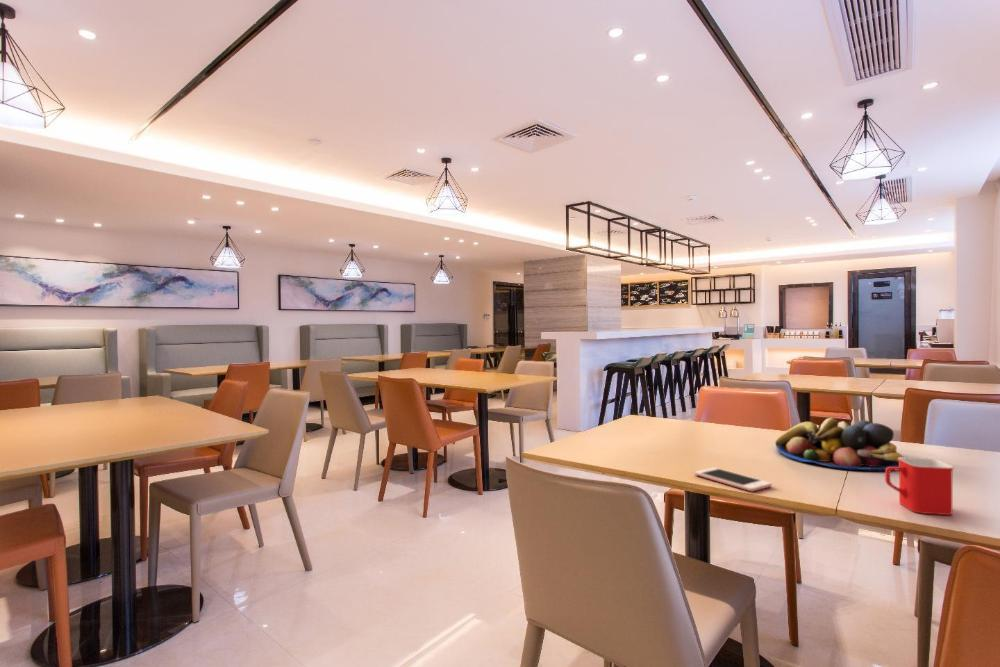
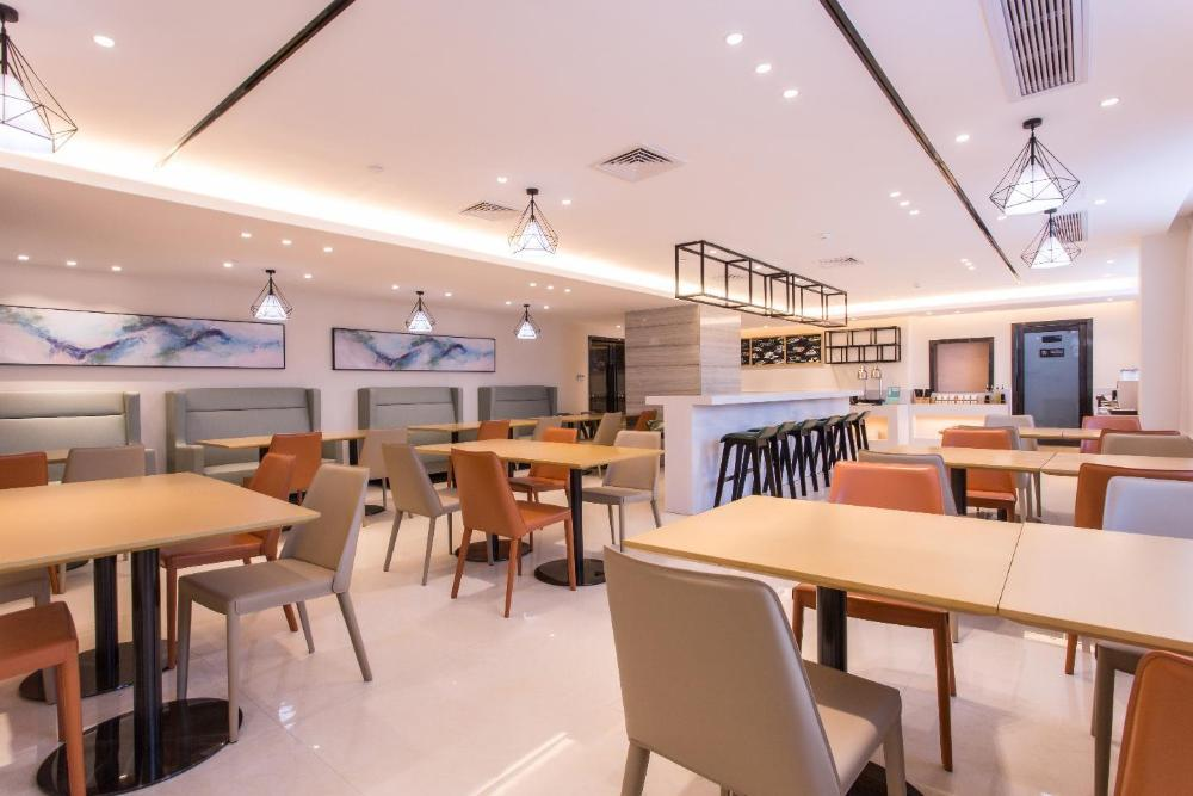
- cell phone [693,467,773,493]
- mug [884,456,955,516]
- fruit bowl [774,417,906,472]
